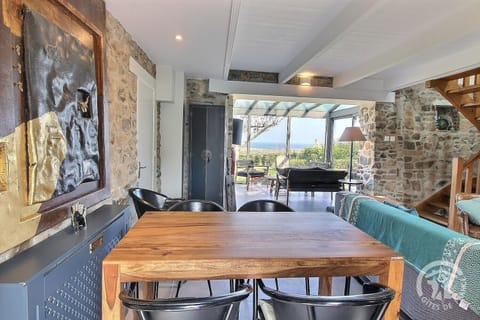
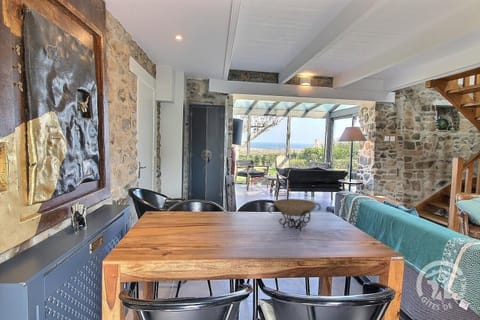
+ decorative bowl [267,198,322,231]
